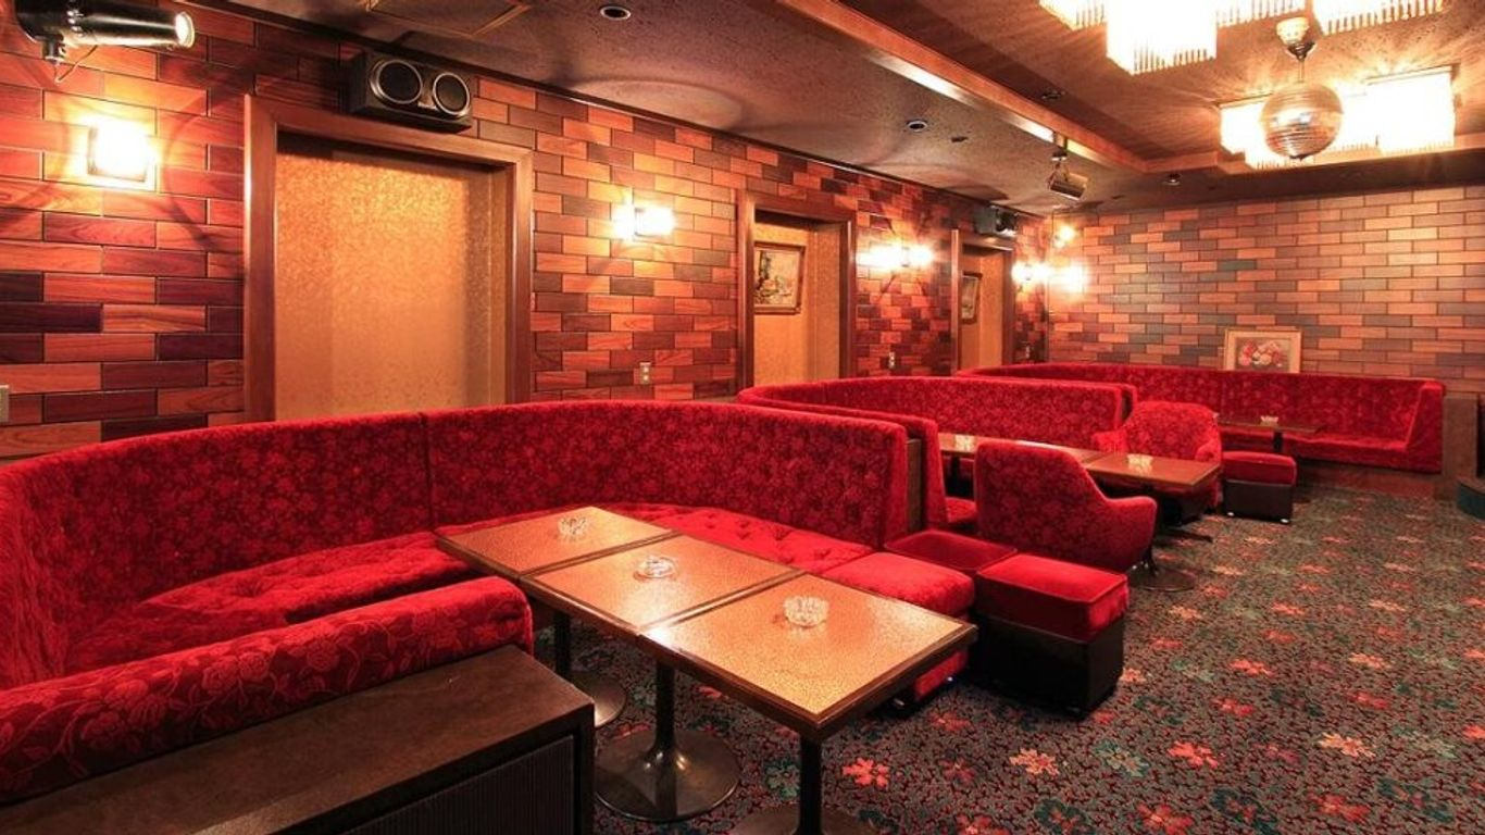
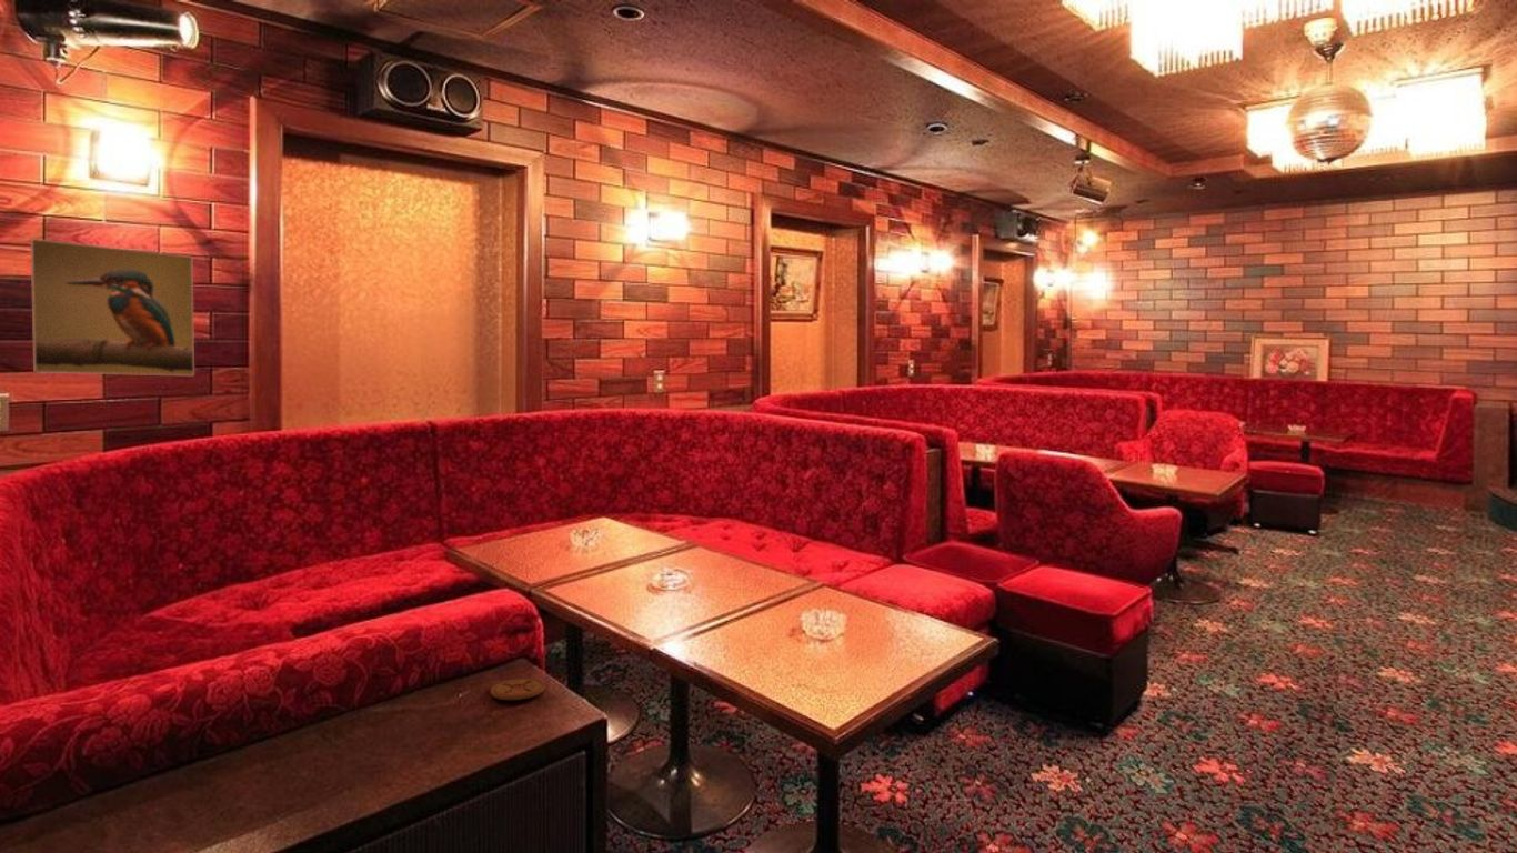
+ coaster [490,678,546,701]
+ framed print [30,238,195,378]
